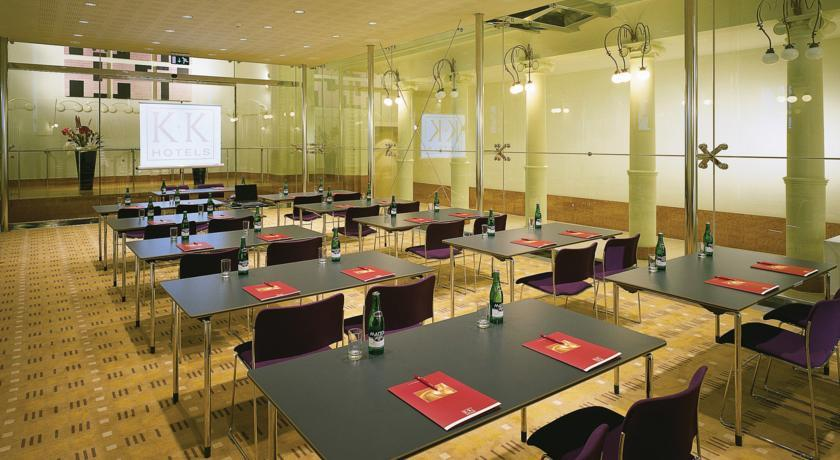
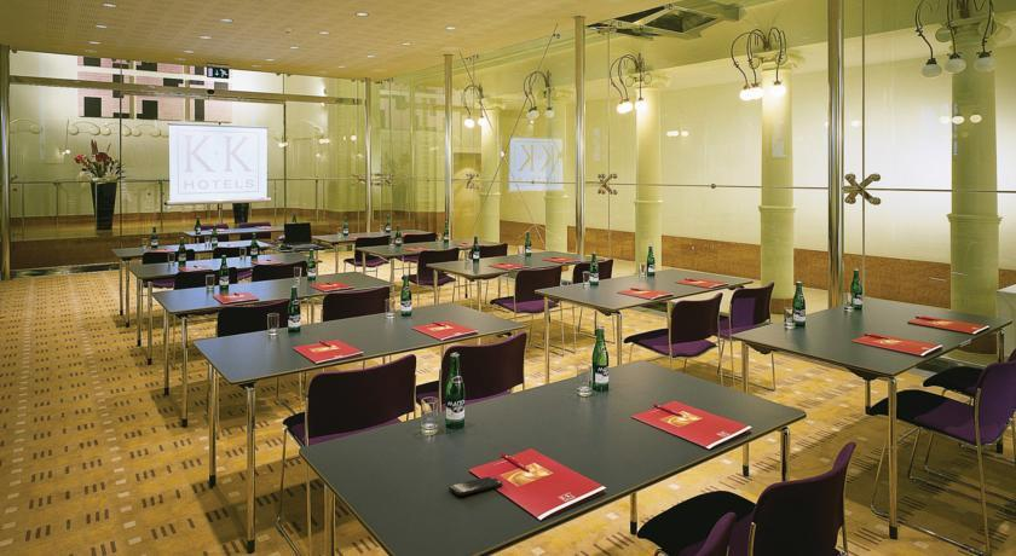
+ smartphone [448,475,503,497]
